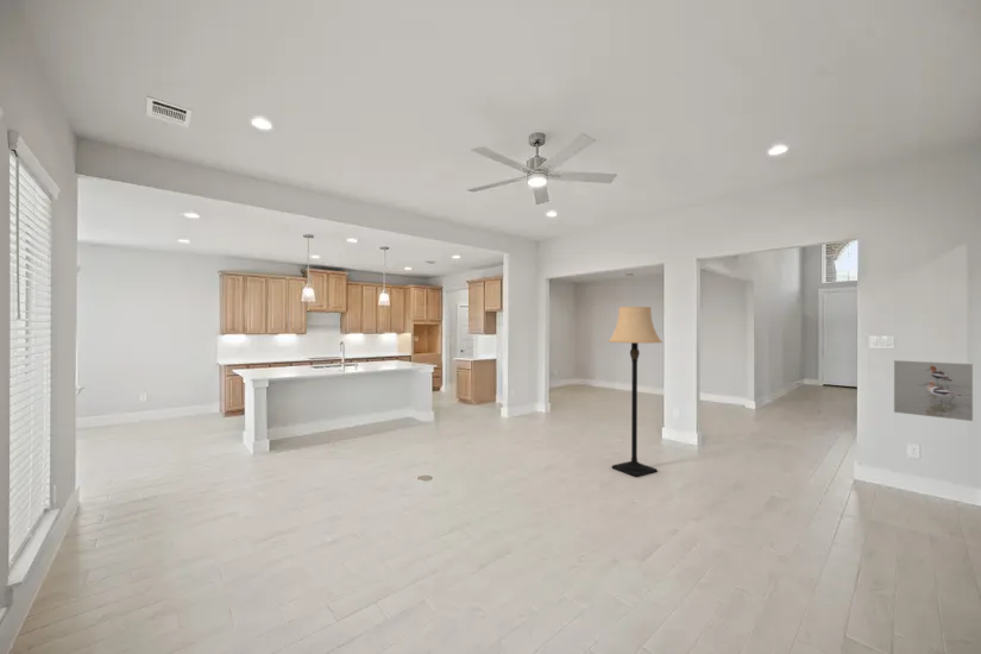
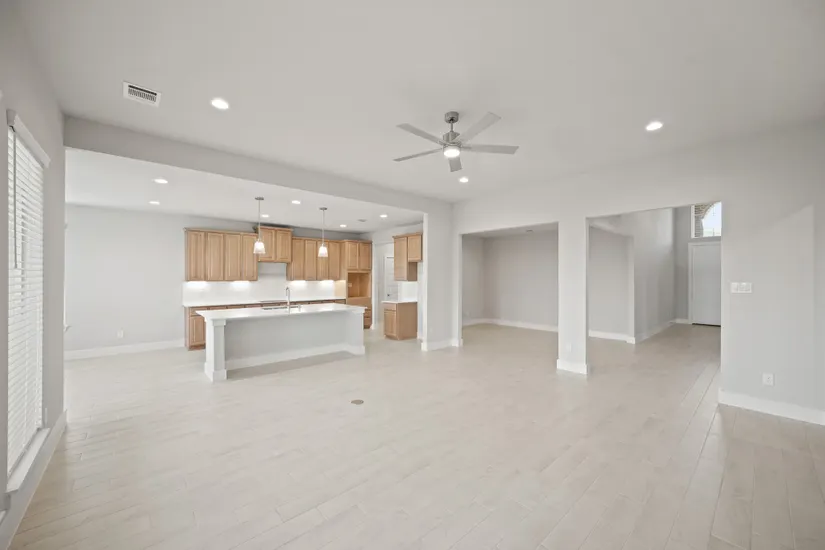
- lamp [608,306,664,478]
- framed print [892,359,975,422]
